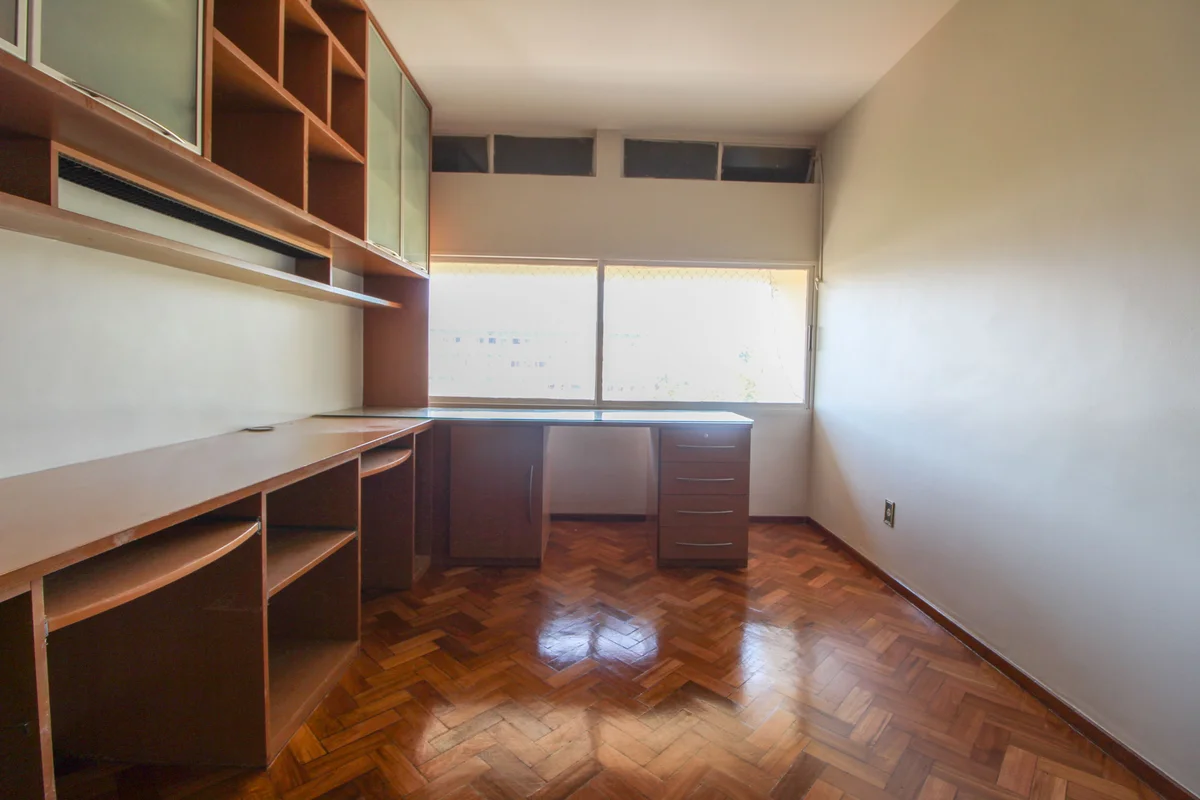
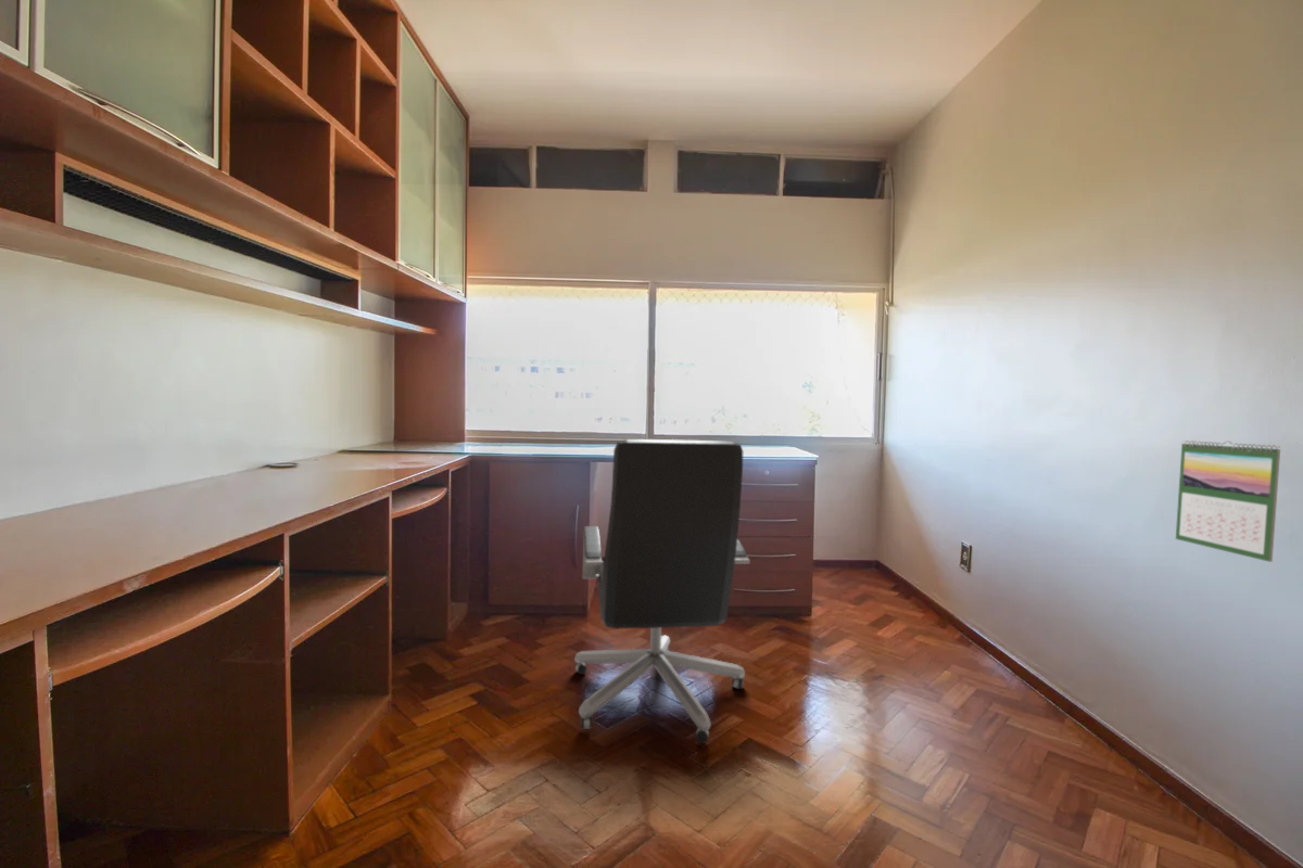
+ office chair [573,438,751,744]
+ calendar [1175,439,1281,563]
